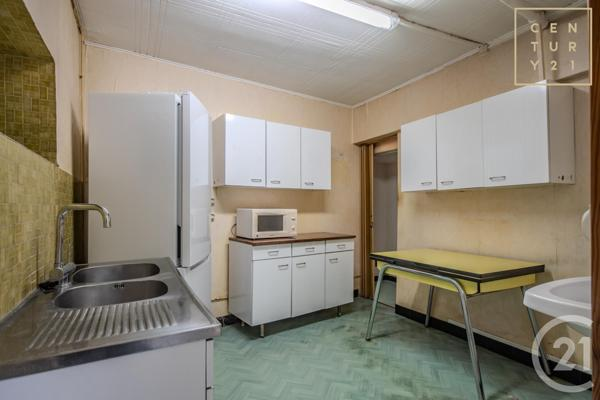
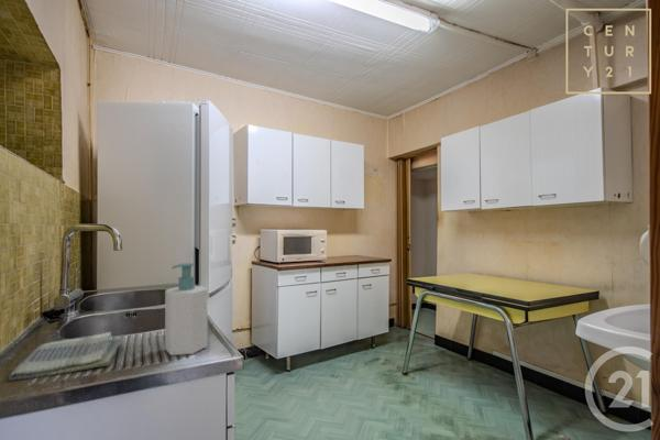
+ dish towel [8,331,123,382]
+ soap bottle [164,262,209,356]
